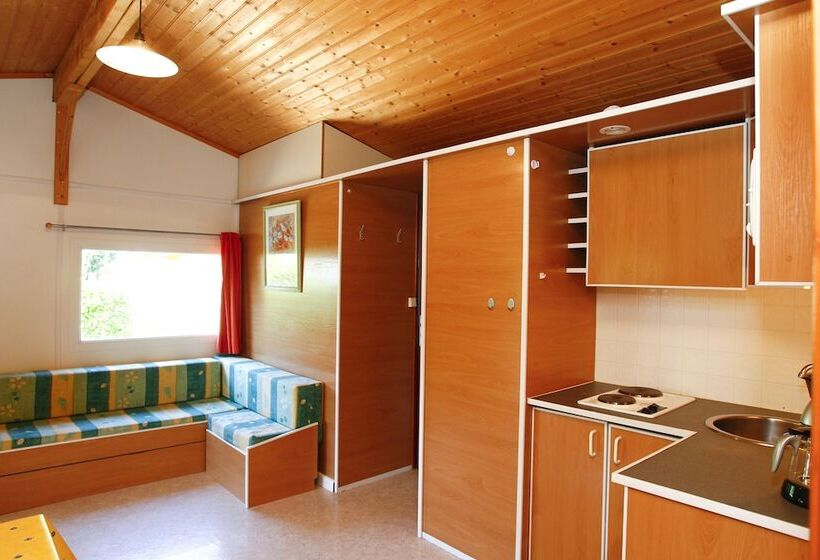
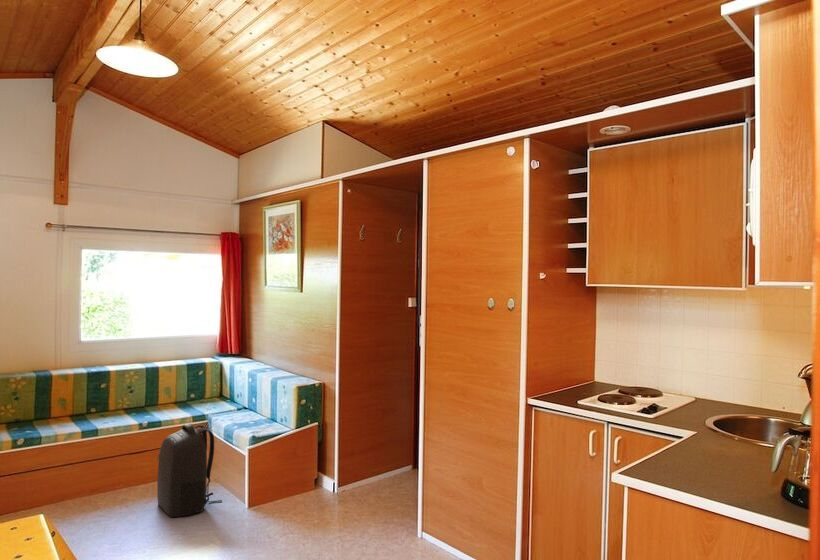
+ backpack [156,422,223,518]
